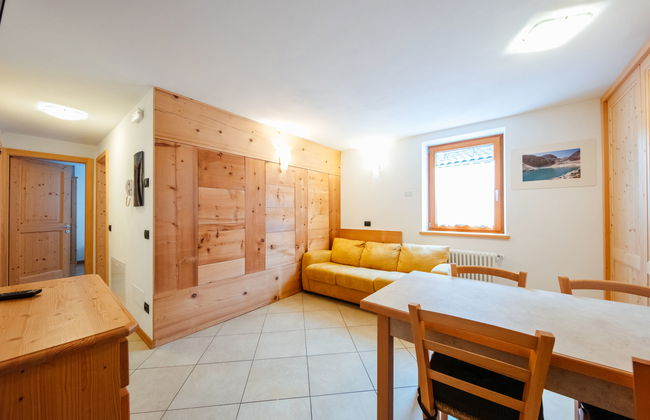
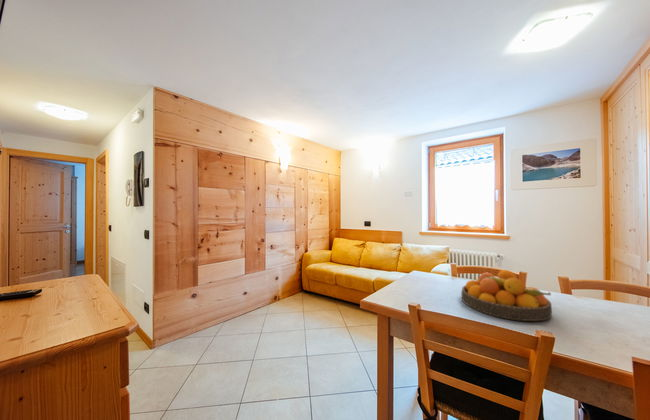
+ fruit bowl [460,269,553,322]
